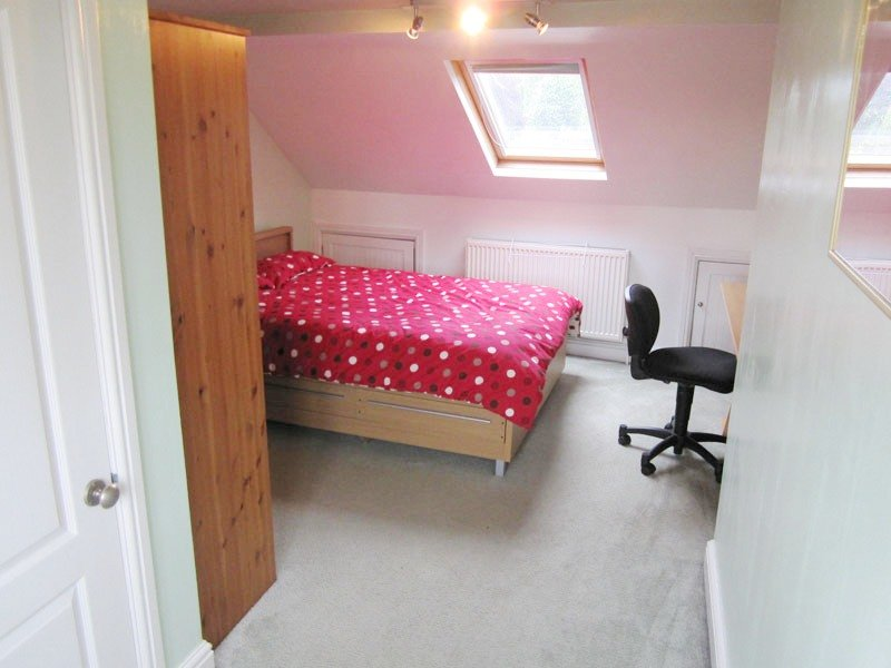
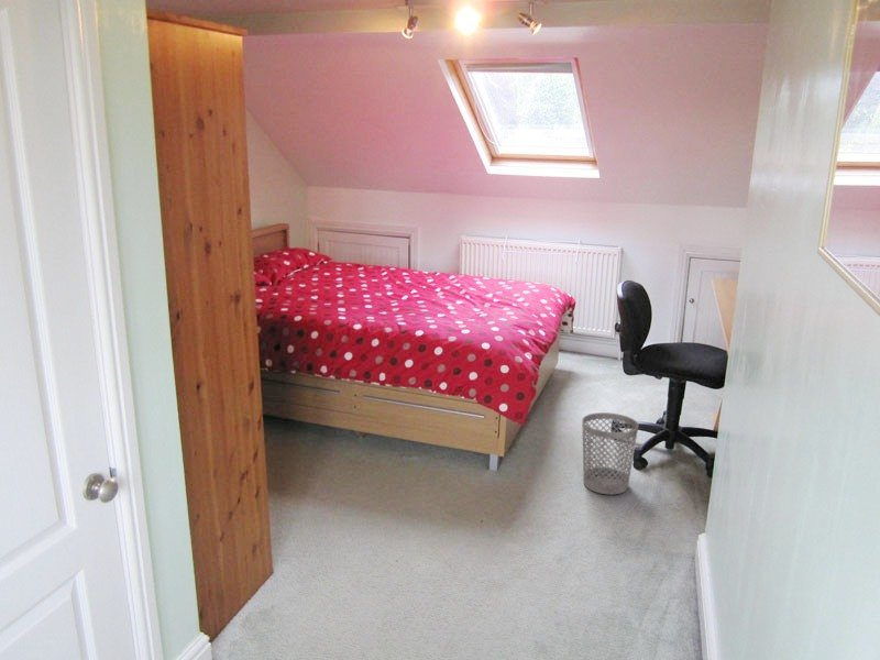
+ wastebasket [581,411,639,496]
